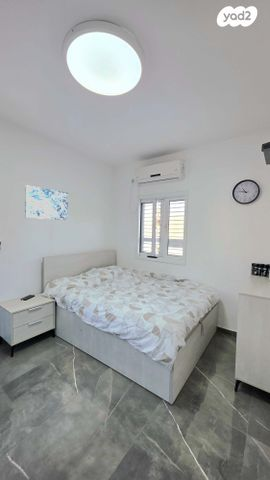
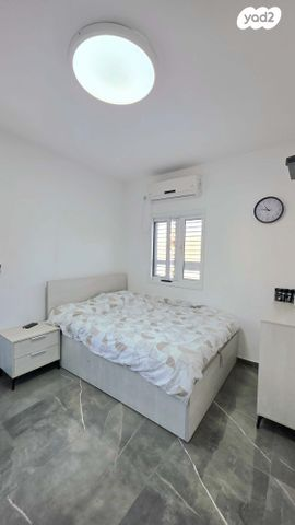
- wall art [24,184,69,221]
